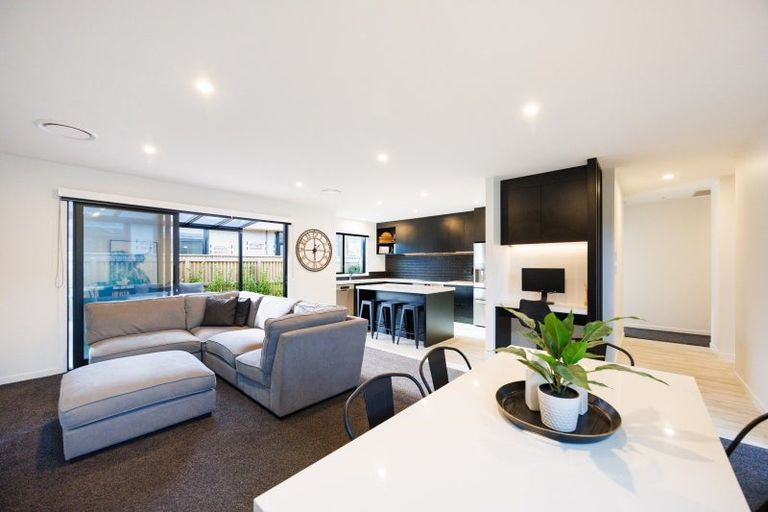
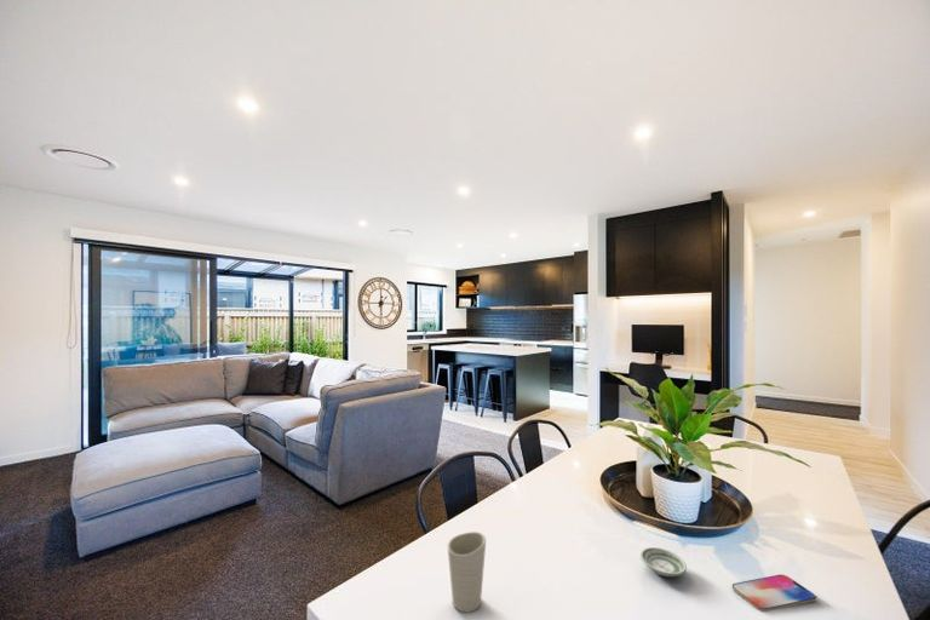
+ cup [447,530,487,614]
+ smartphone [731,574,817,613]
+ saucer [639,546,688,578]
